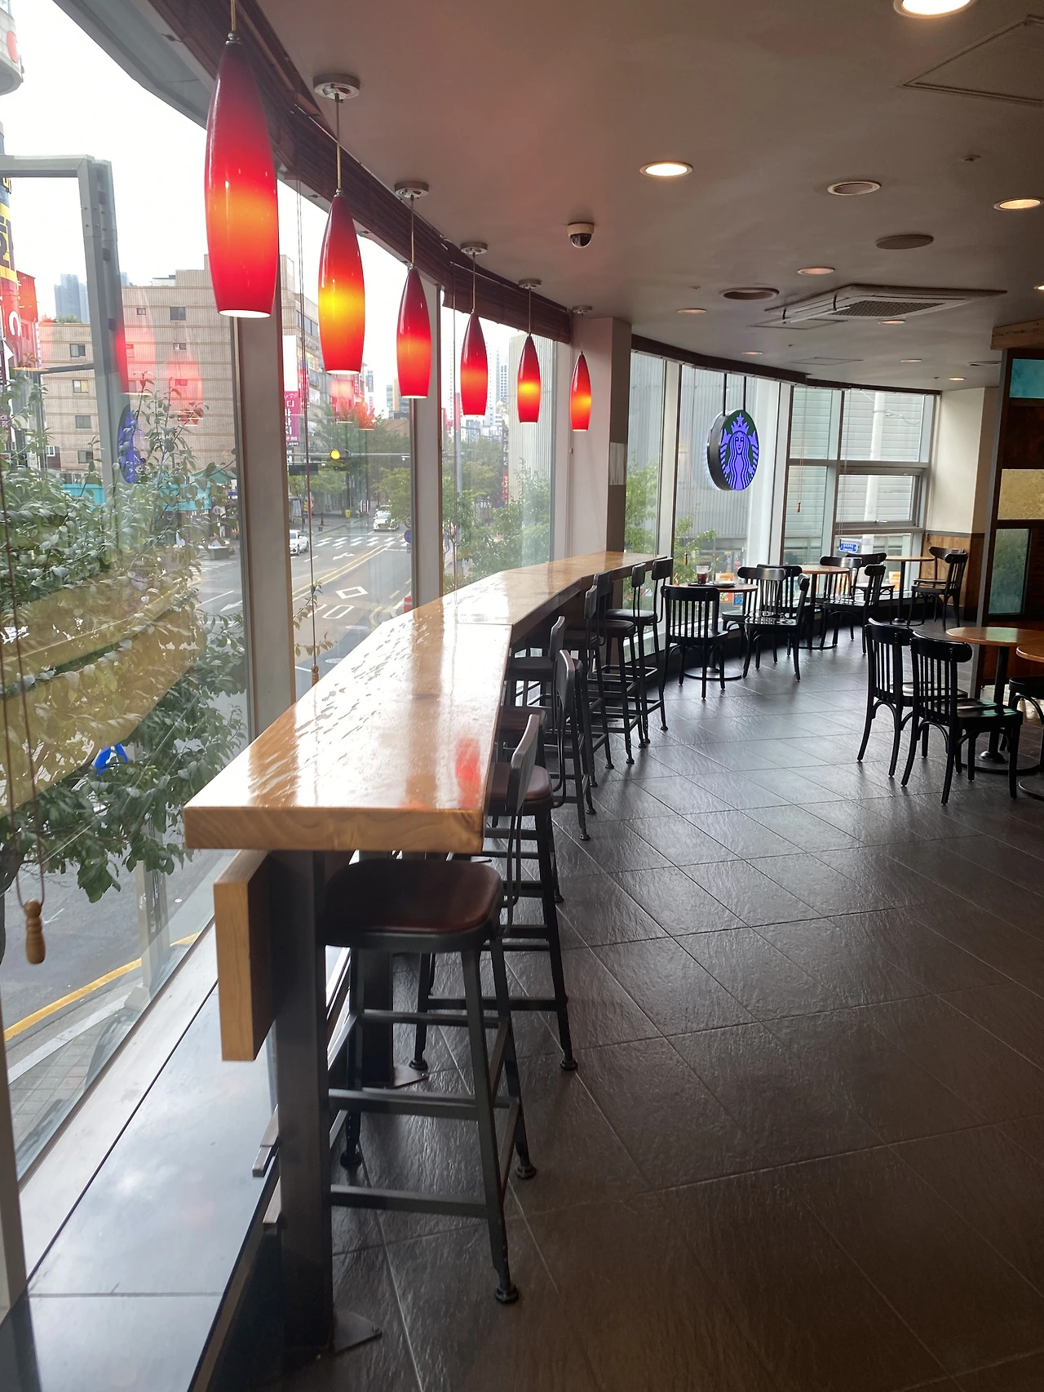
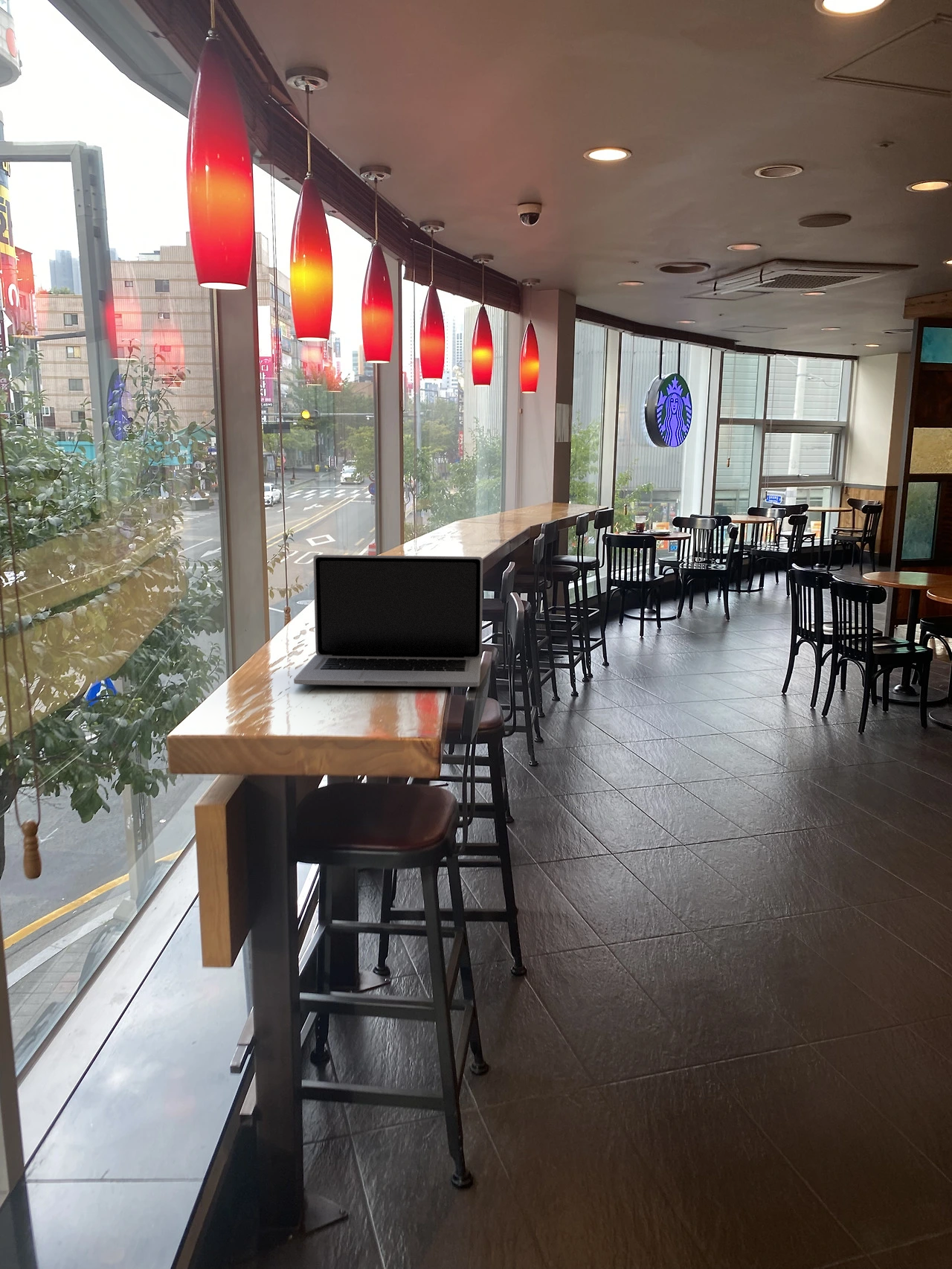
+ laptop [293,554,483,688]
